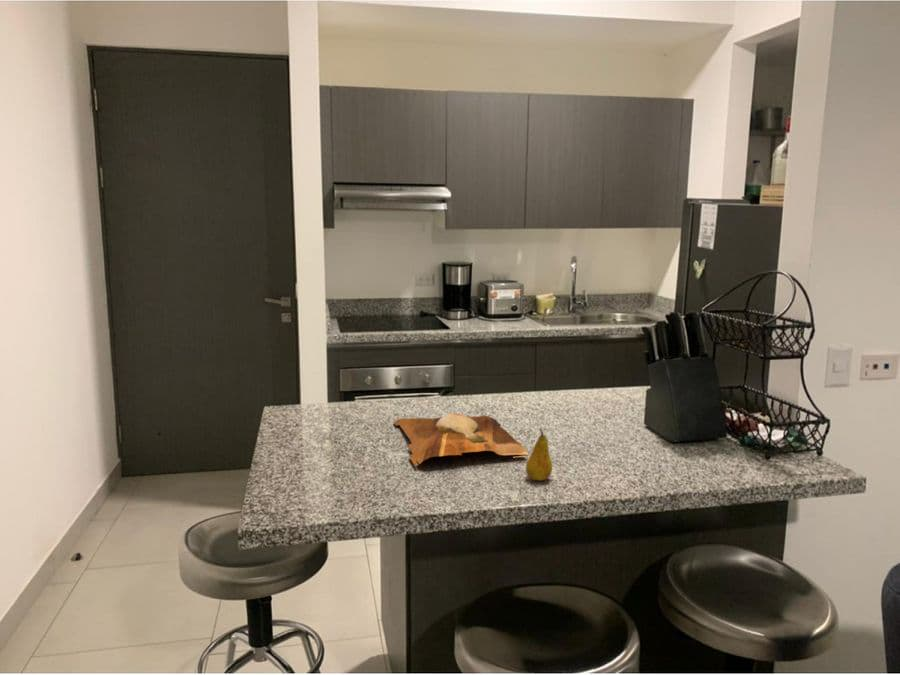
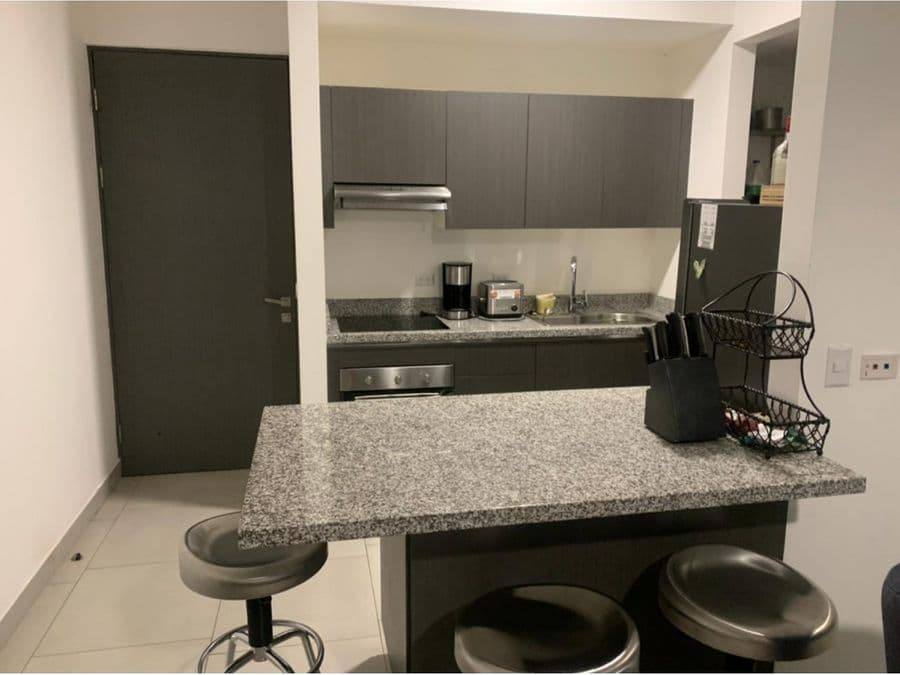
- fruit [525,427,553,481]
- cutting board [392,412,529,468]
